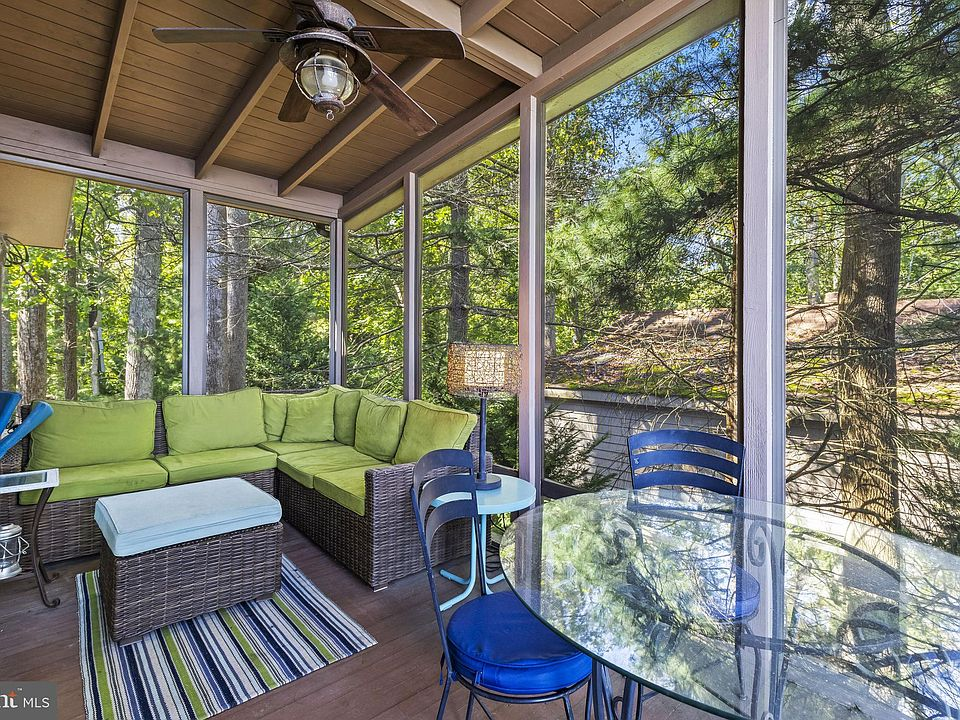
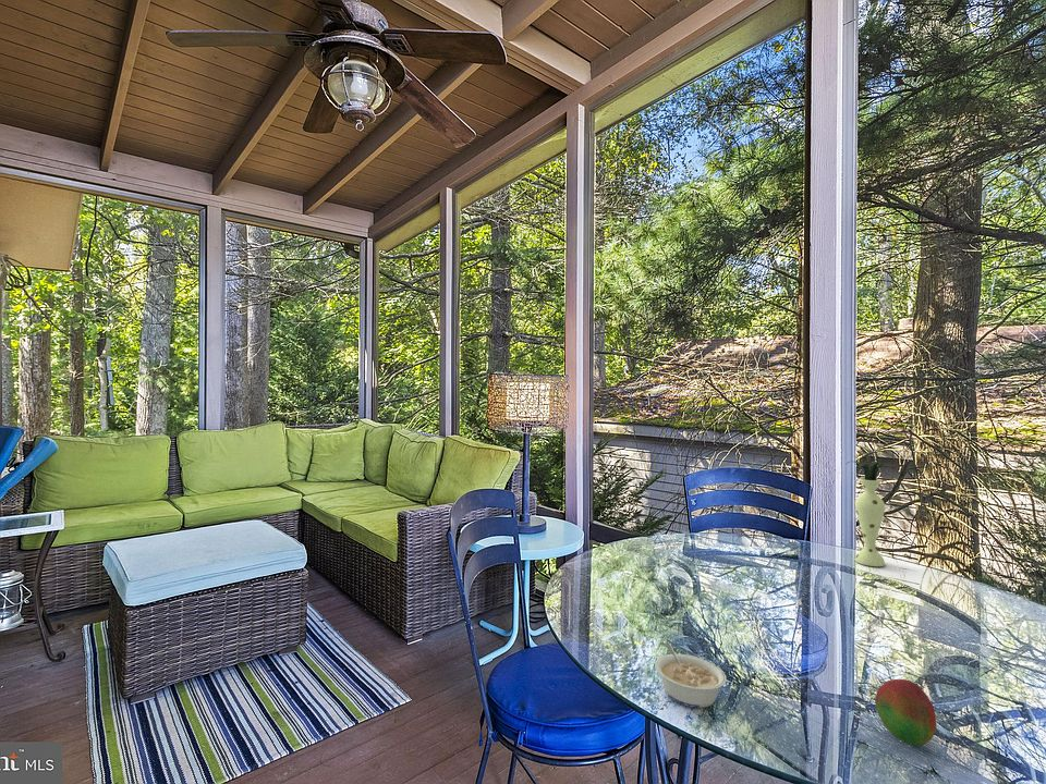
+ vase [844,455,899,567]
+ legume [654,641,728,709]
+ fruit [874,678,937,747]
